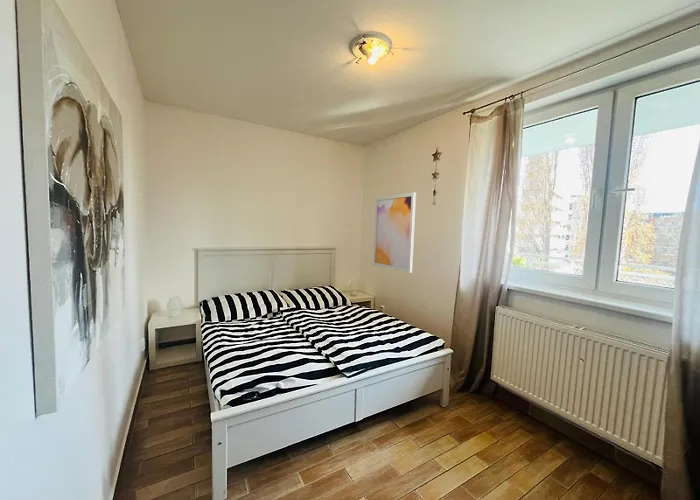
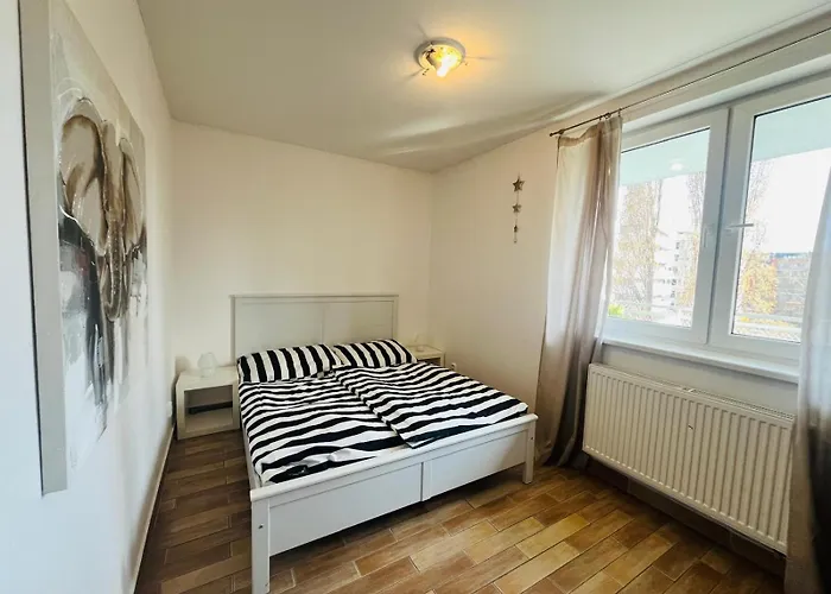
- wall art [372,191,417,274]
